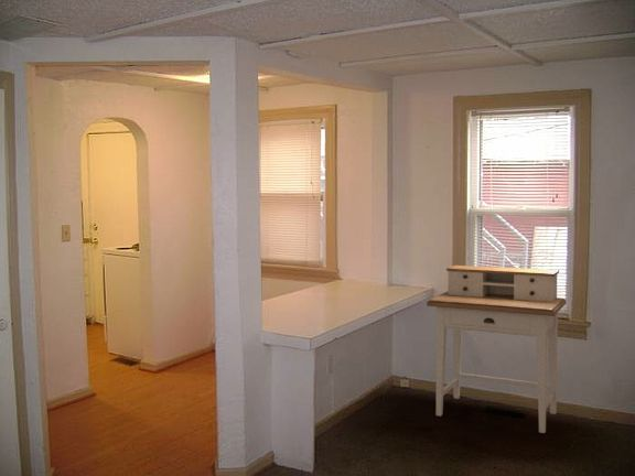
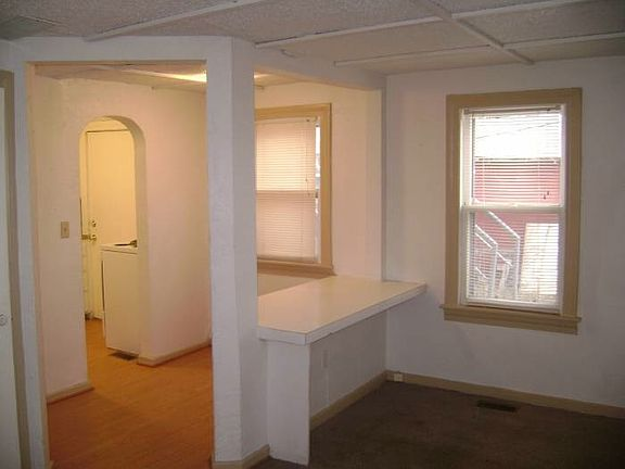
- desk [426,264,568,434]
